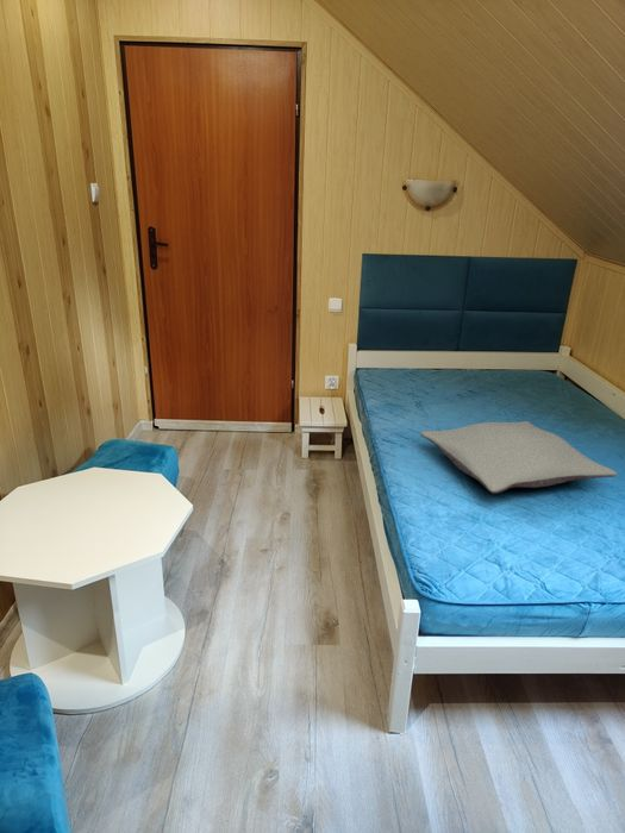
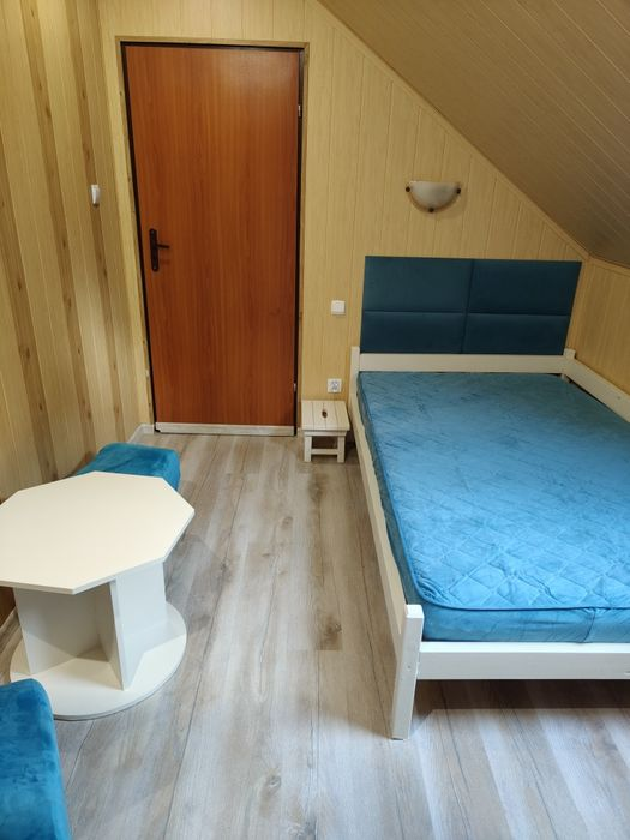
- pillow [419,420,618,495]
